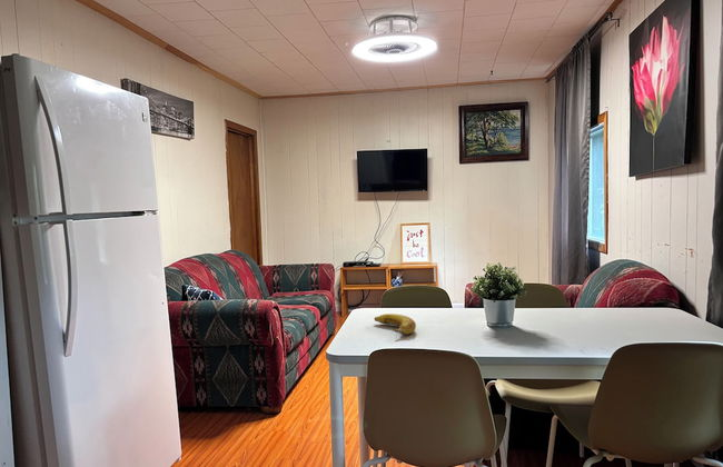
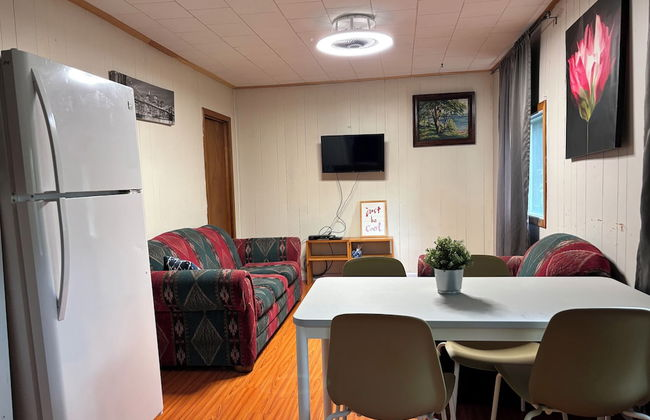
- banana [374,312,417,335]
